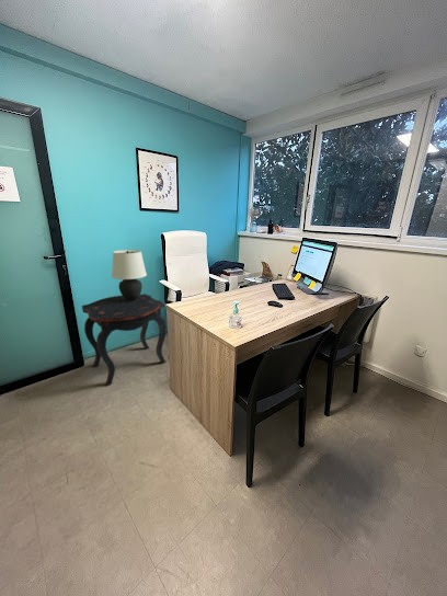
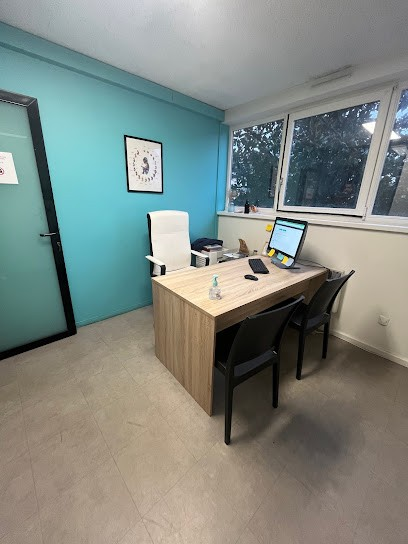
- table lamp [111,249,148,301]
- side table [81,293,168,387]
